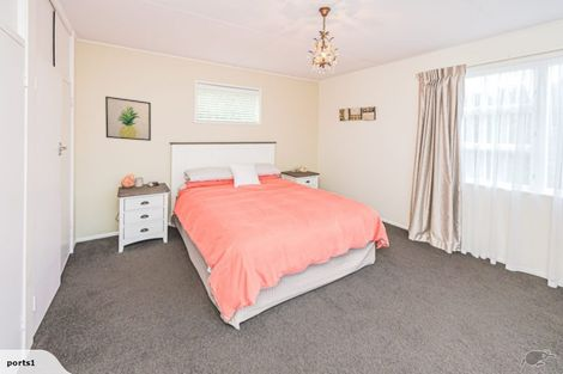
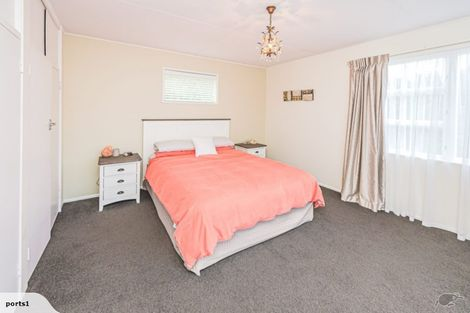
- wall art [104,96,152,142]
